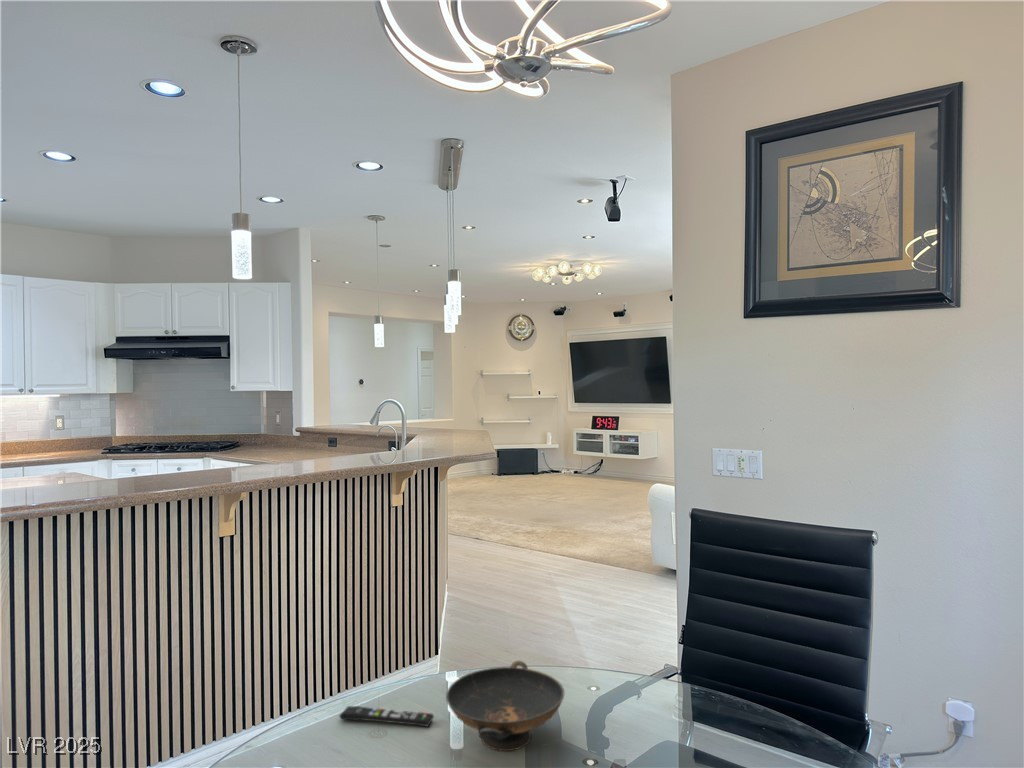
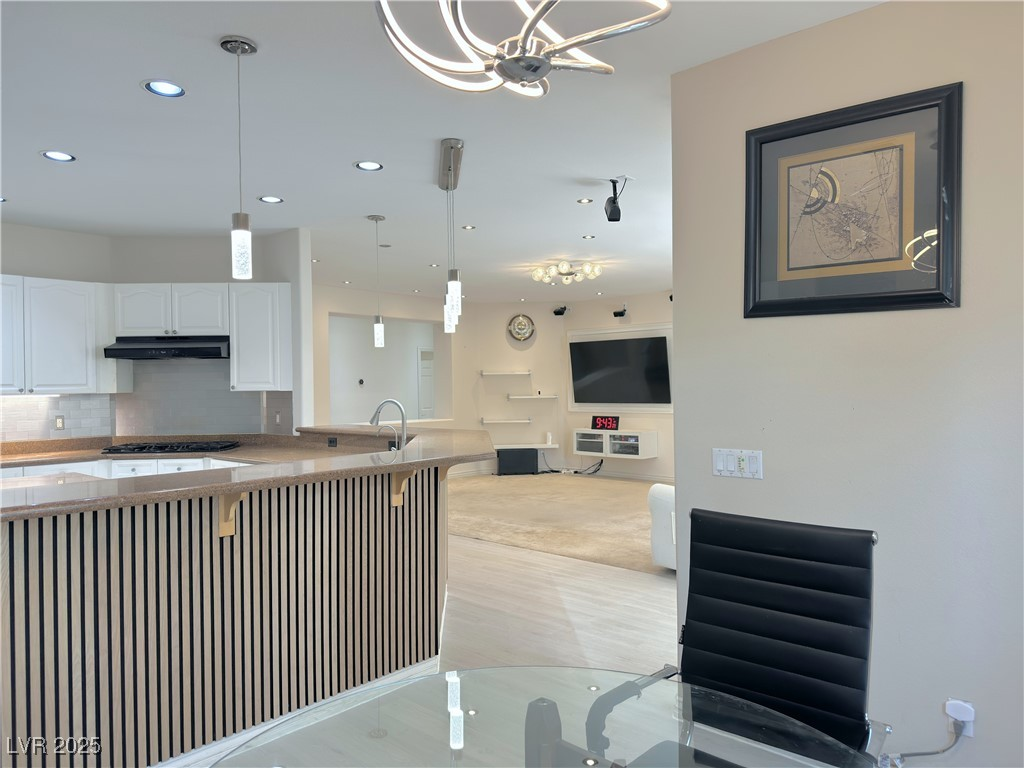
- remote control [338,705,435,728]
- decorative bowl [445,660,565,752]
